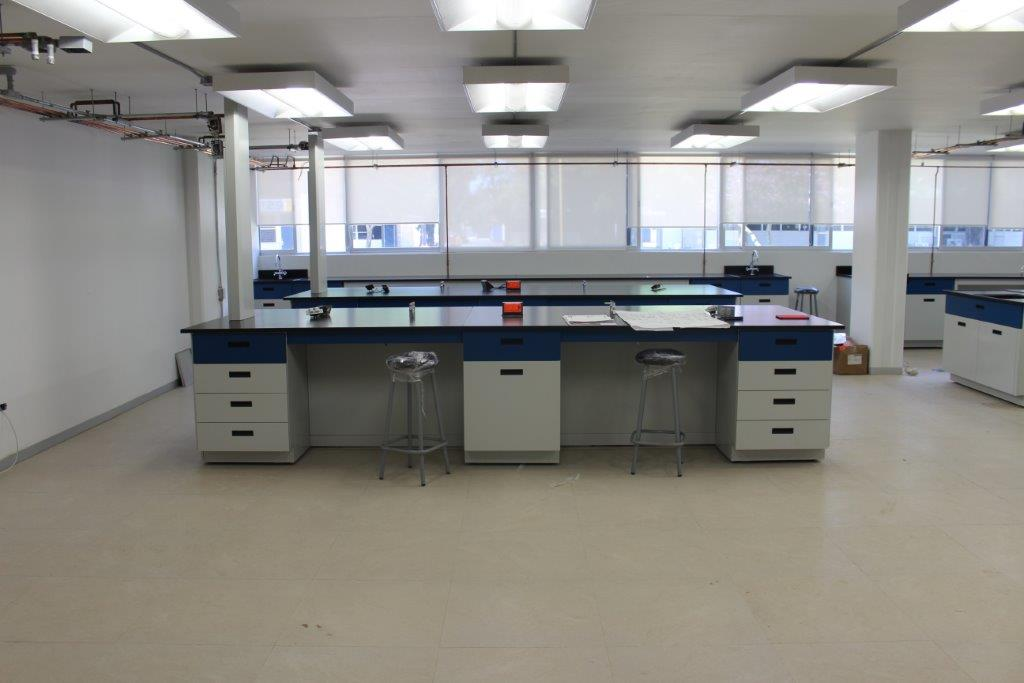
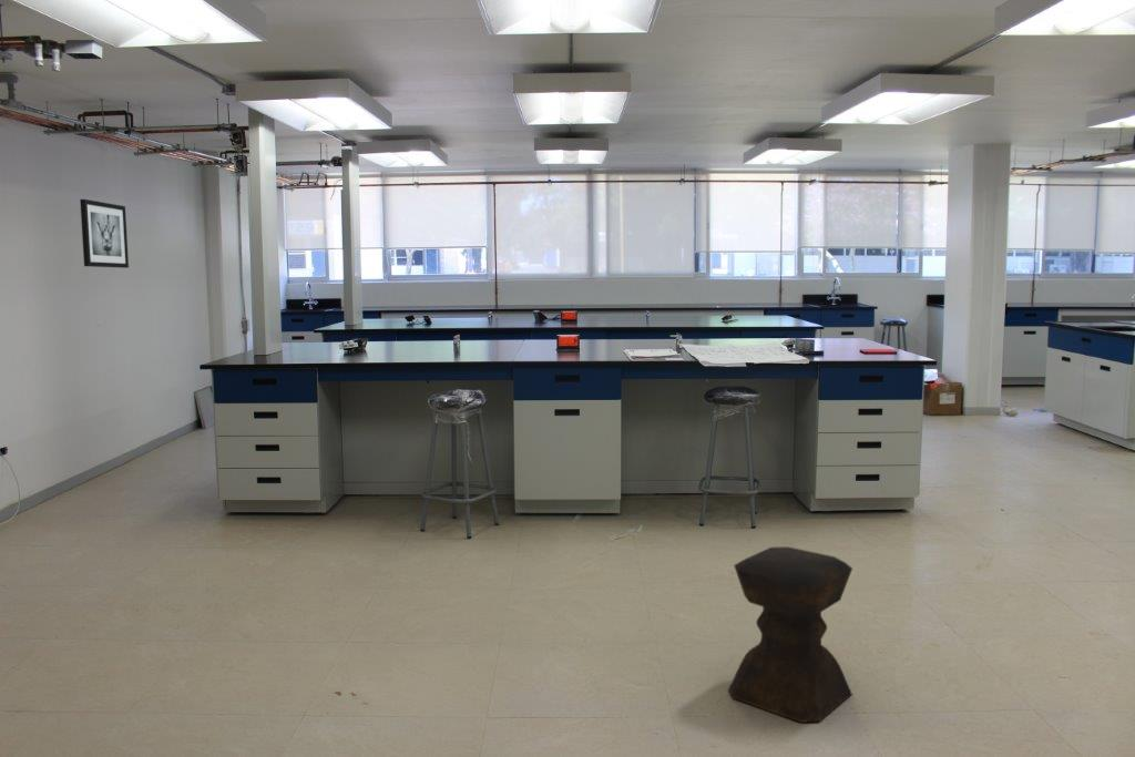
+ wall art [79,198,130,269]
+ stool [727,545,853,724]
